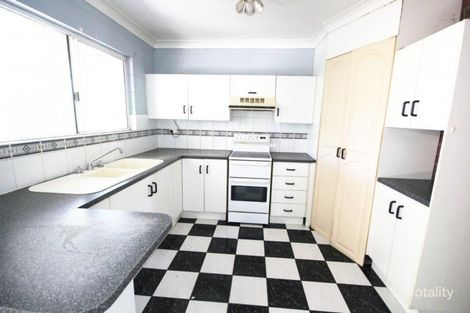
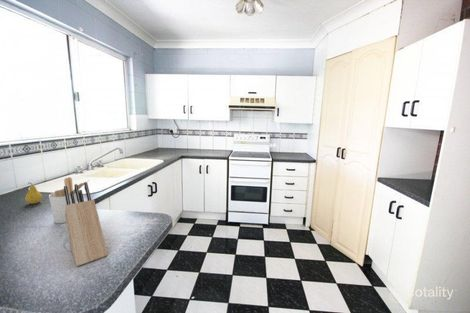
+ utensil holder [48,176,89,224]
+ knife block [63,181,109,267]
+ fruit [24,182,43,205]
